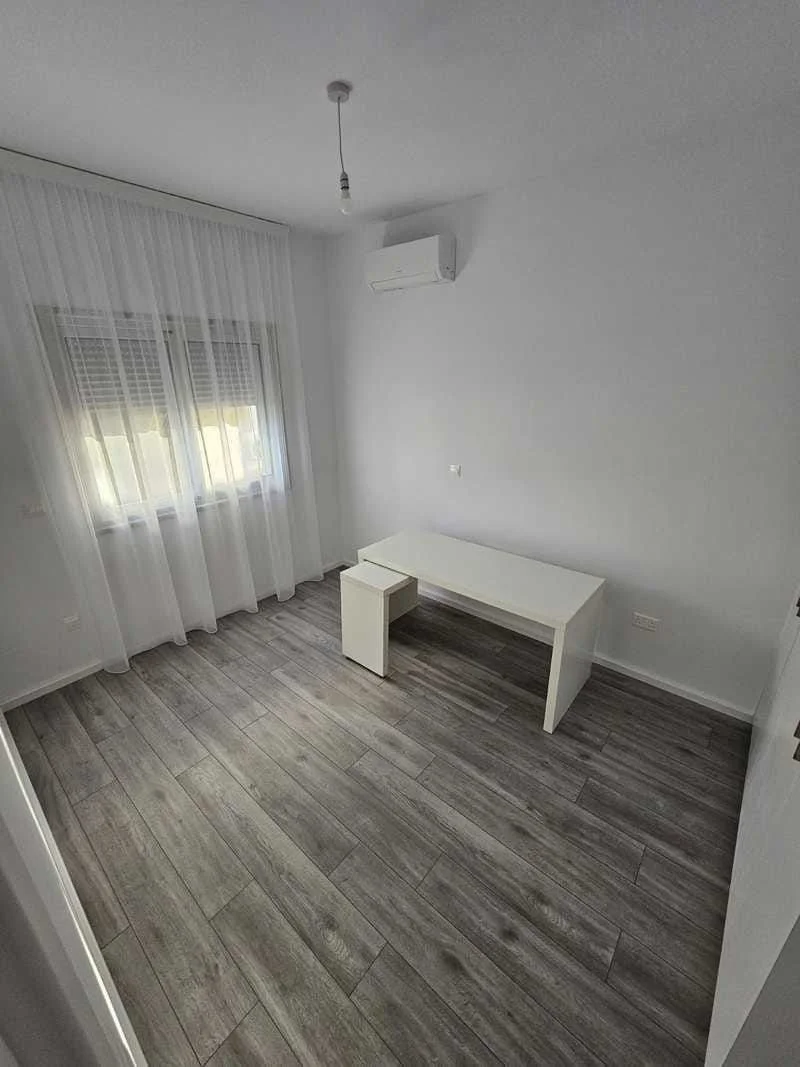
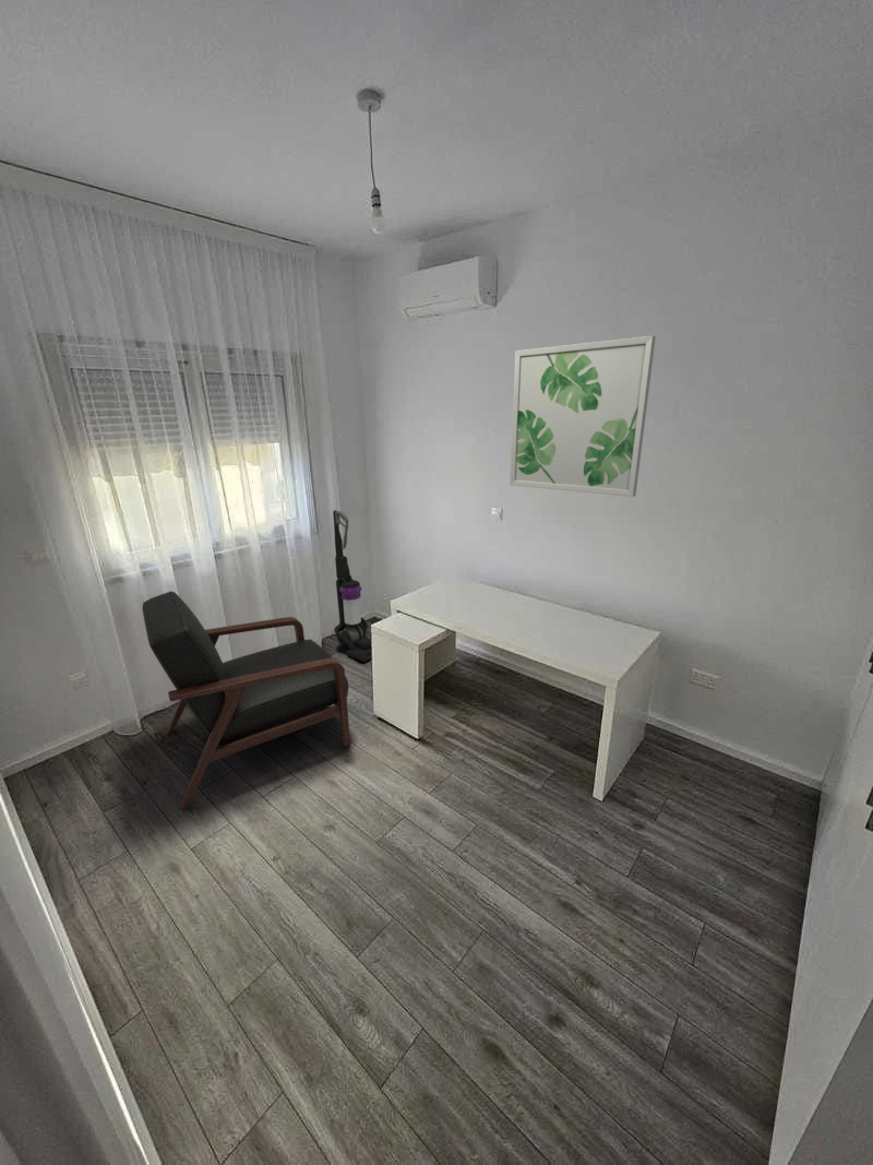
+ vacuum cleaner [332,509,372,664]
+ wall art [509,335,657,498]
+ chair [141,590,351,810]
